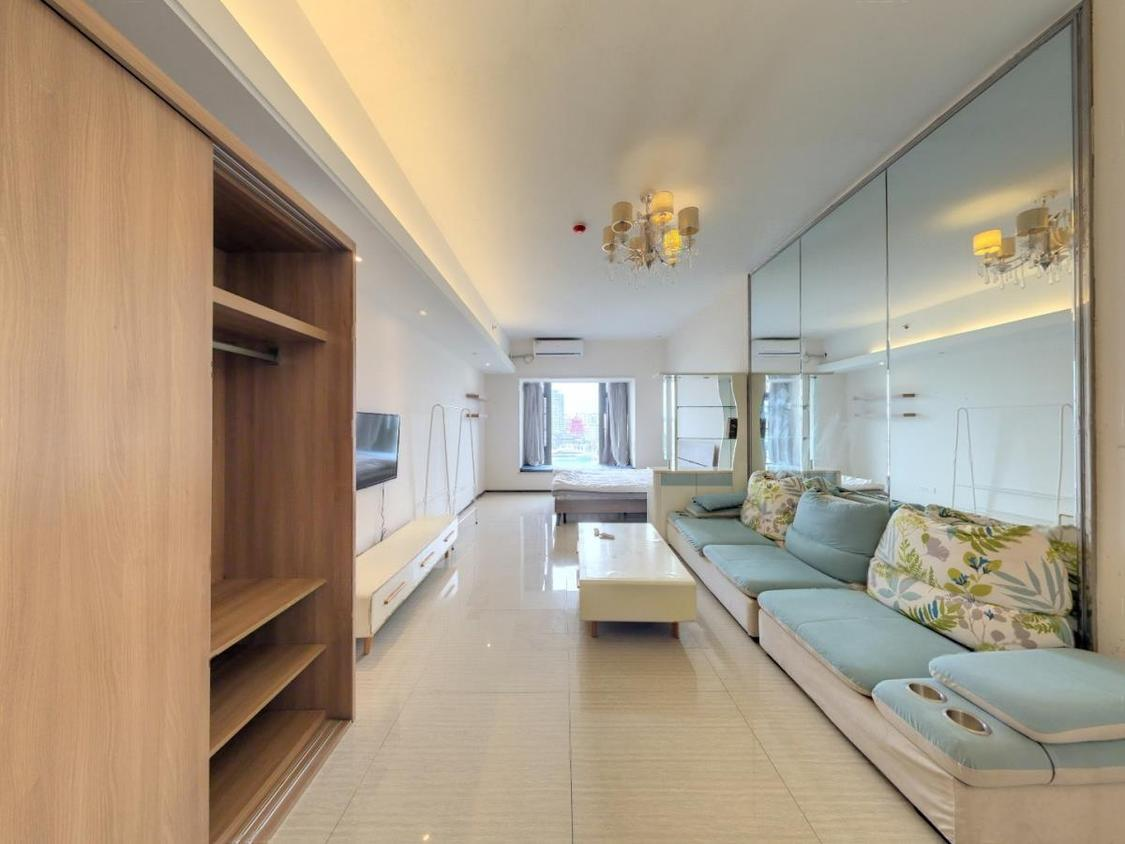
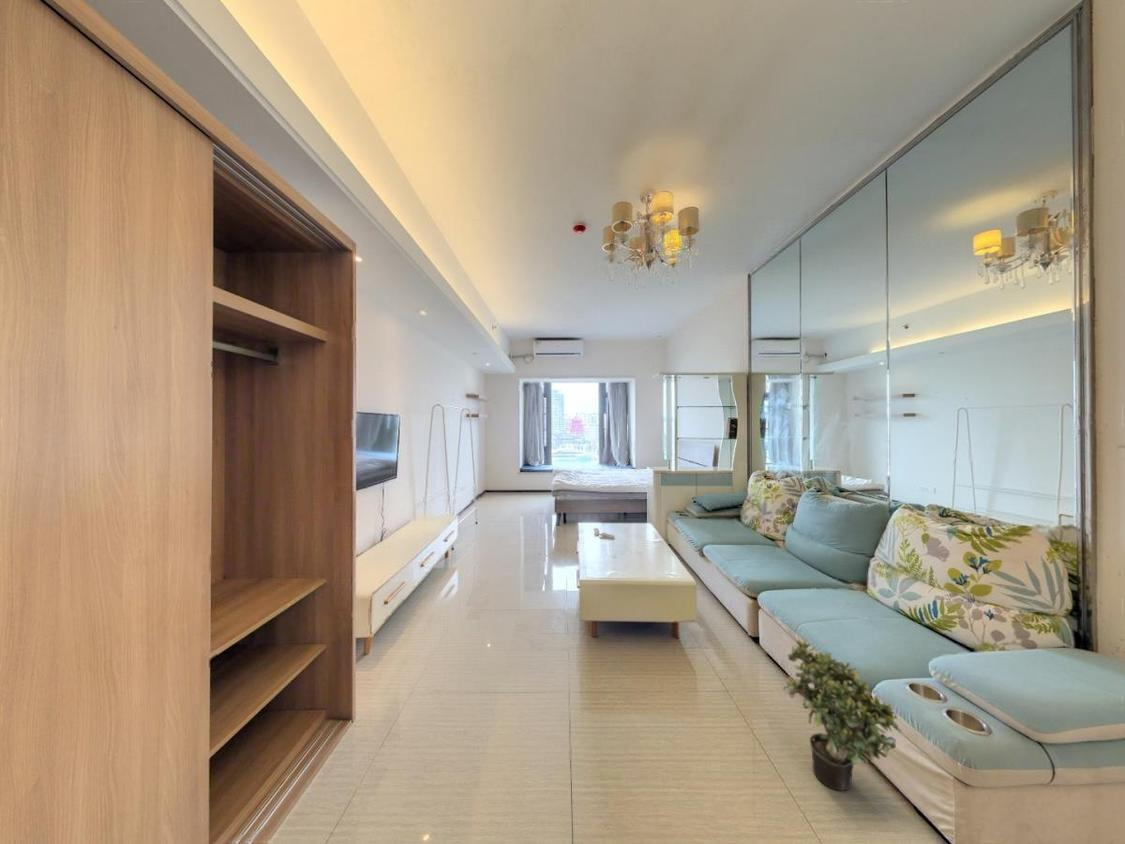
+ potted plant [782,639,903,792]
